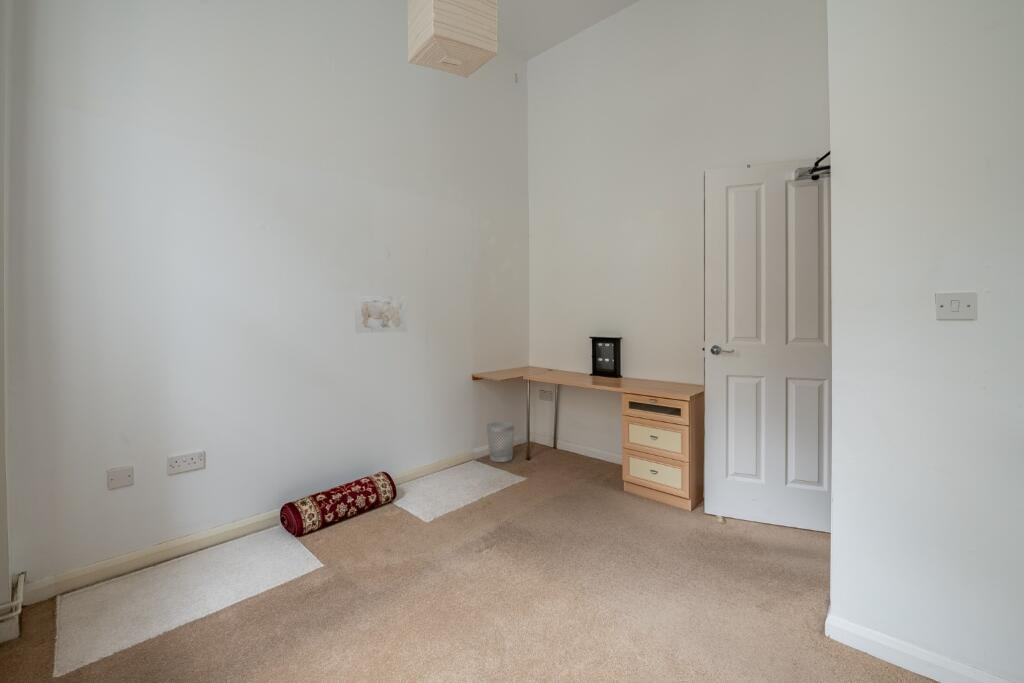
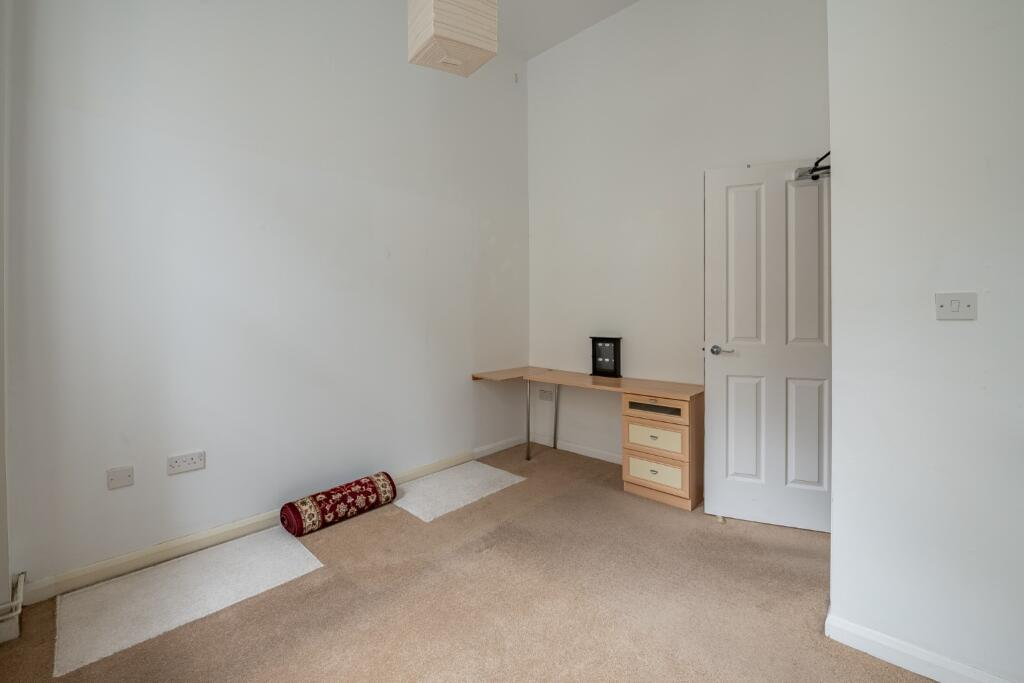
- wall art [353,294,408,334]
- wastebasket [486,421,515,463]
